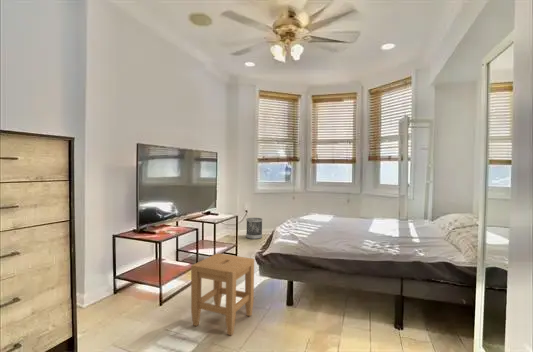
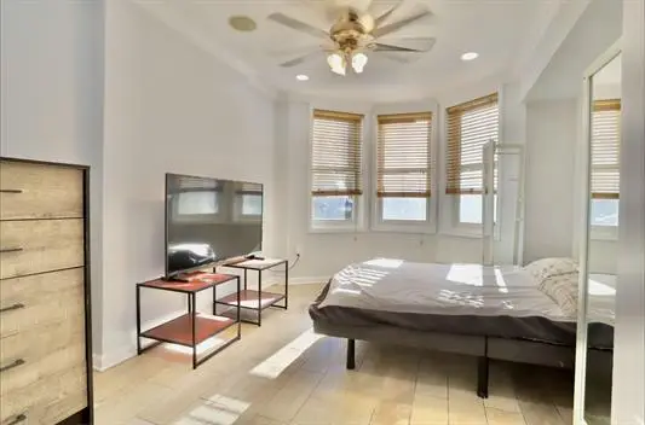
- stool [190,252,255,336]
- wastebasket [245,217,263,240]
